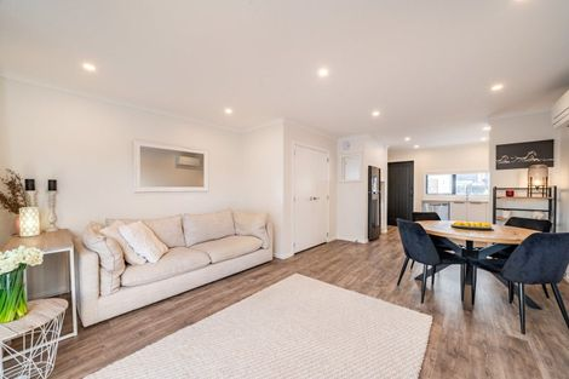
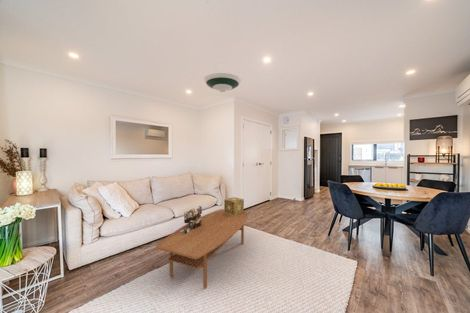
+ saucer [202,72,243,93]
+ decorative box [223,196,245,216]
+ ruined building [180,205,203,233]
+ coffee table [155,208,250,289]
